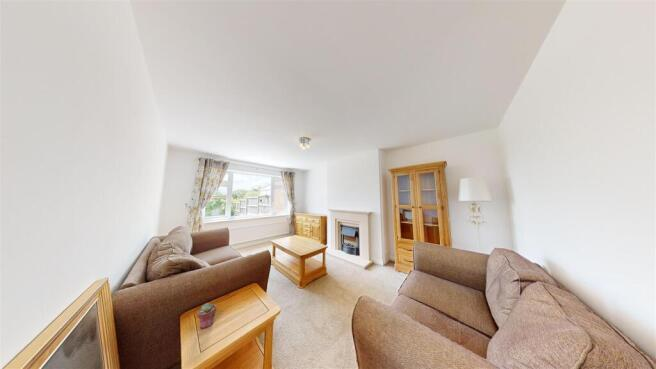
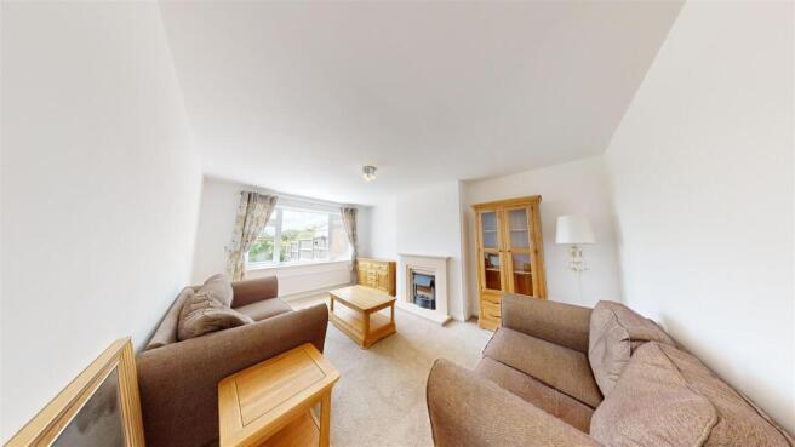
- potted succulent [196,302,217,329]
